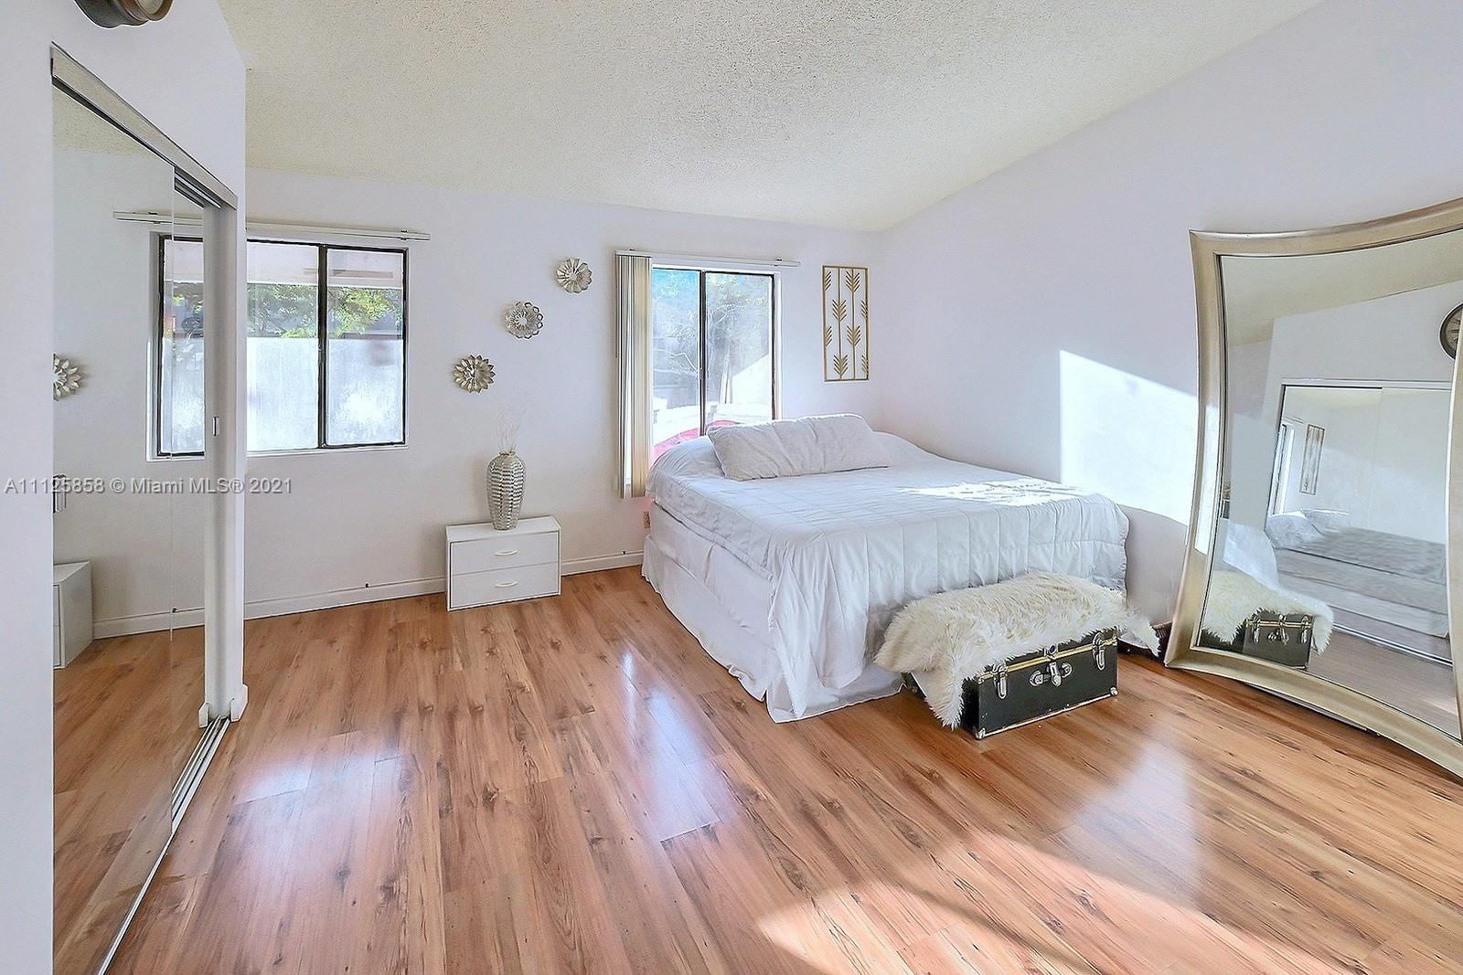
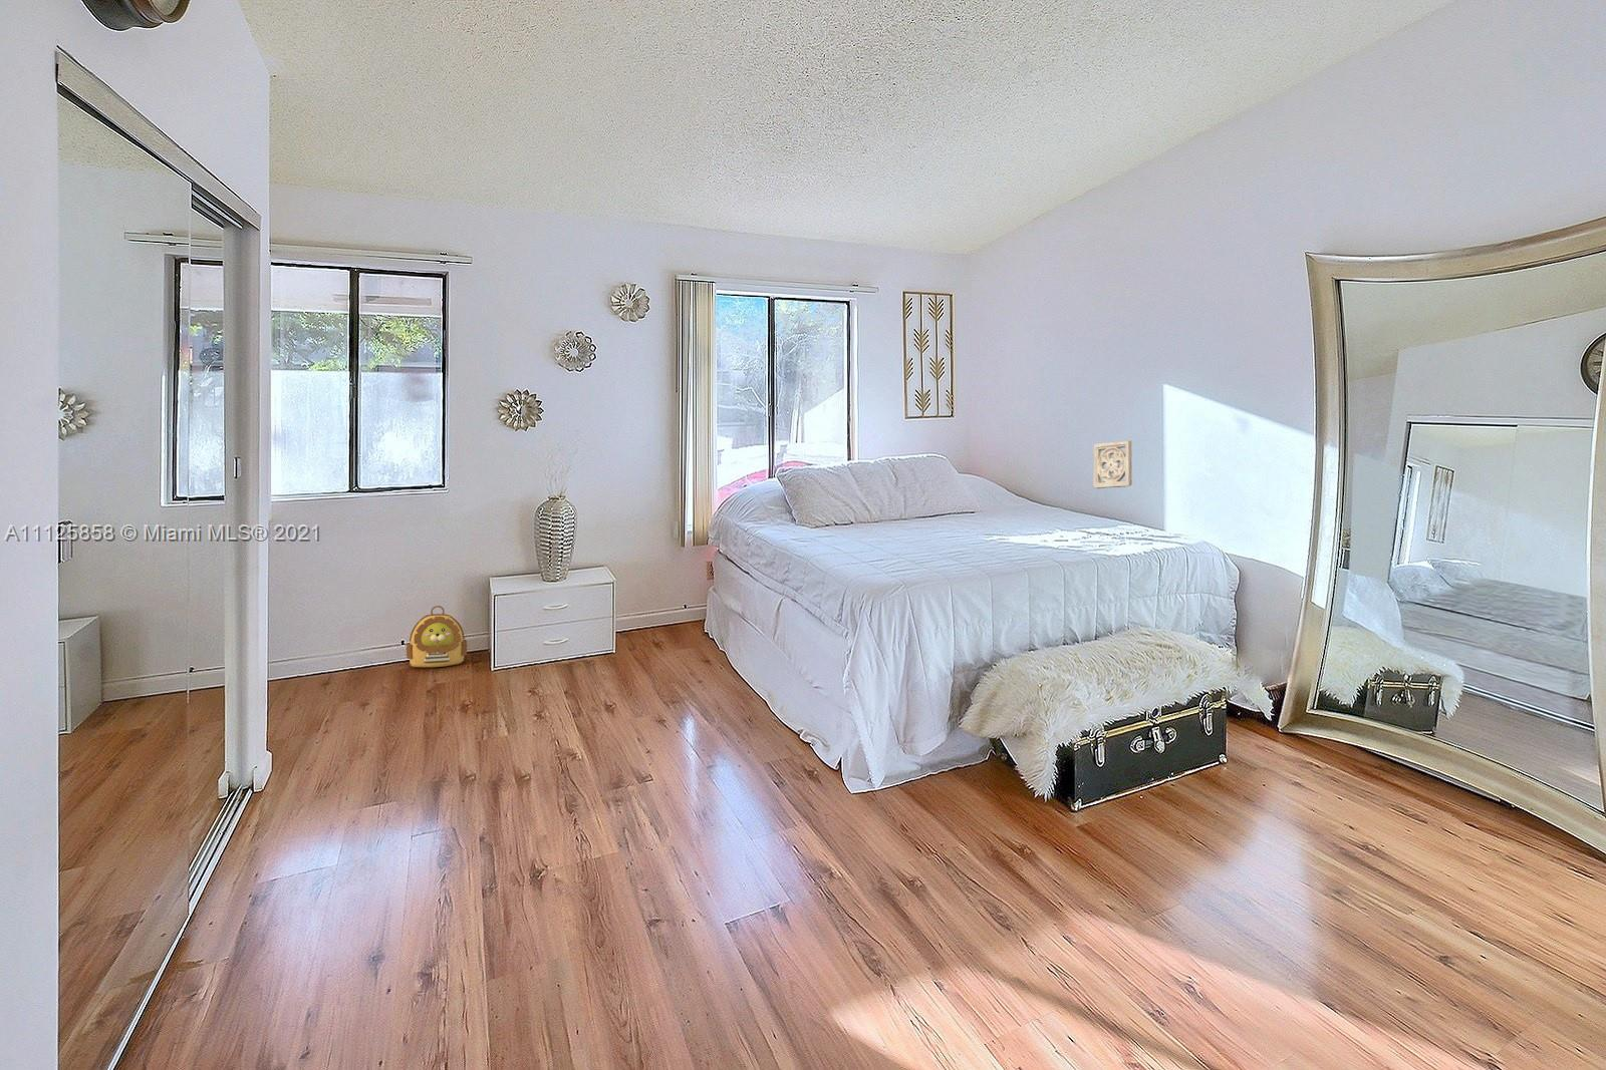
+ backpack [405,604,467,668]
+ wall ornament [1092,439,1133,490]
